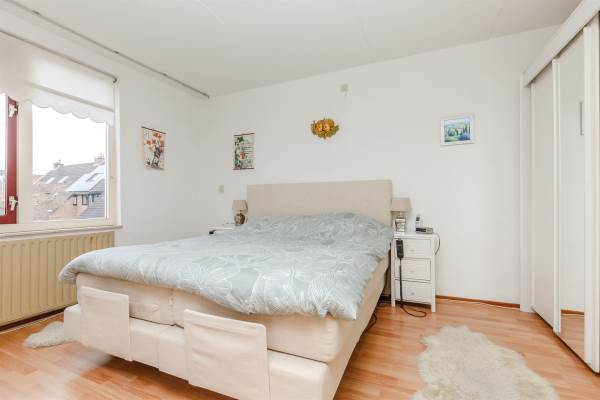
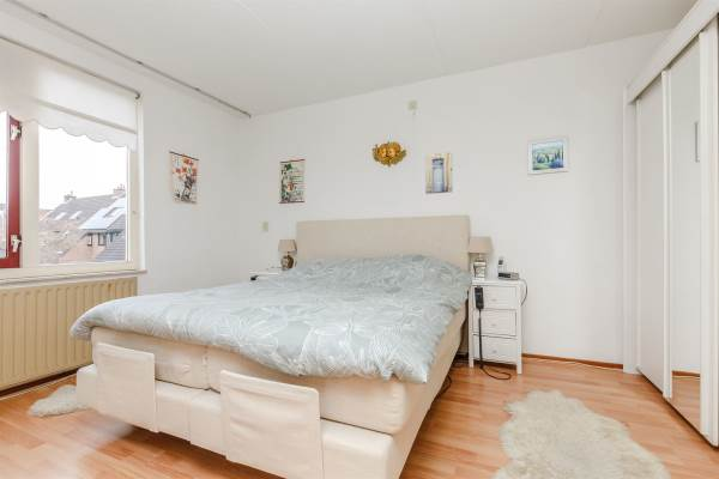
+ wall art [424,151,453,195]
